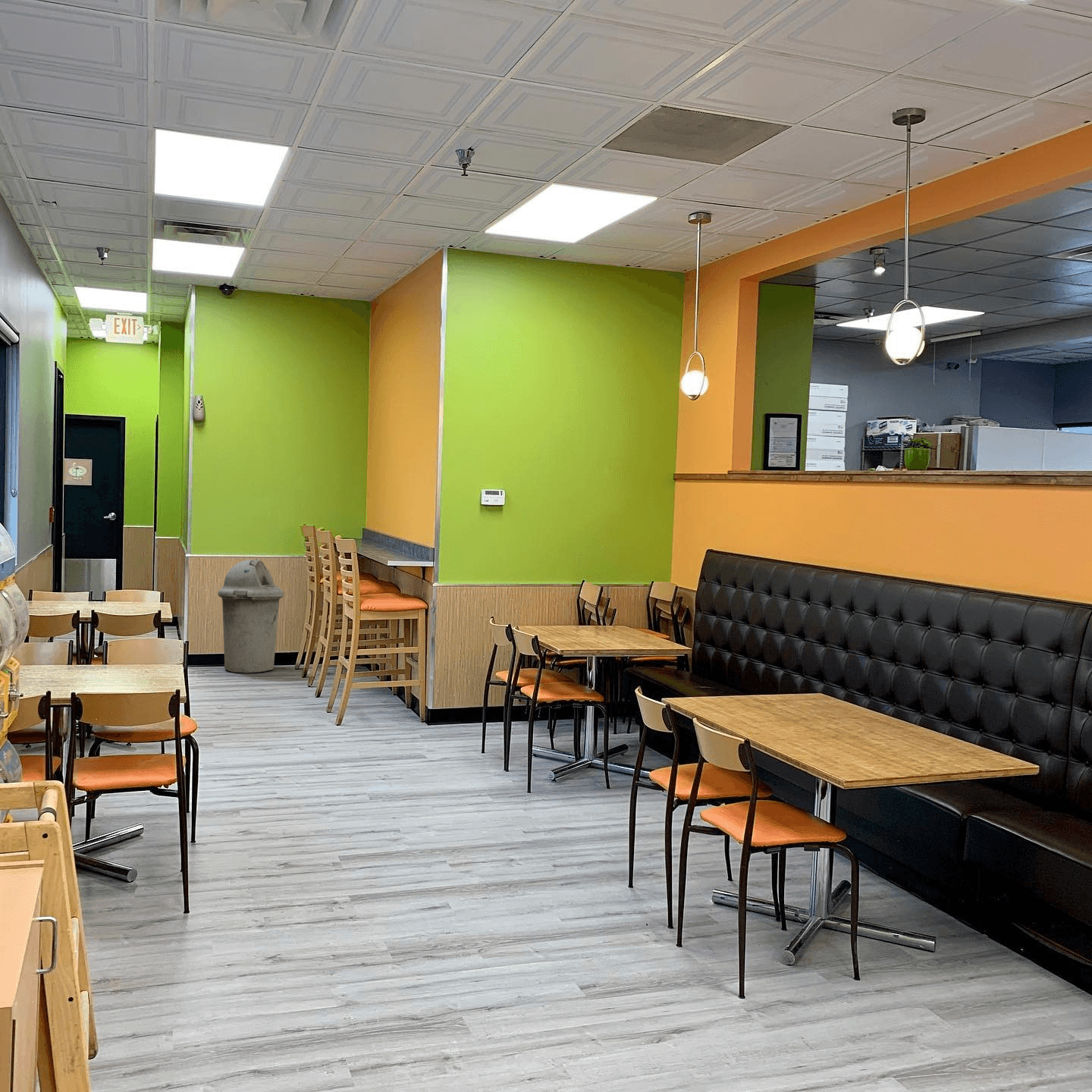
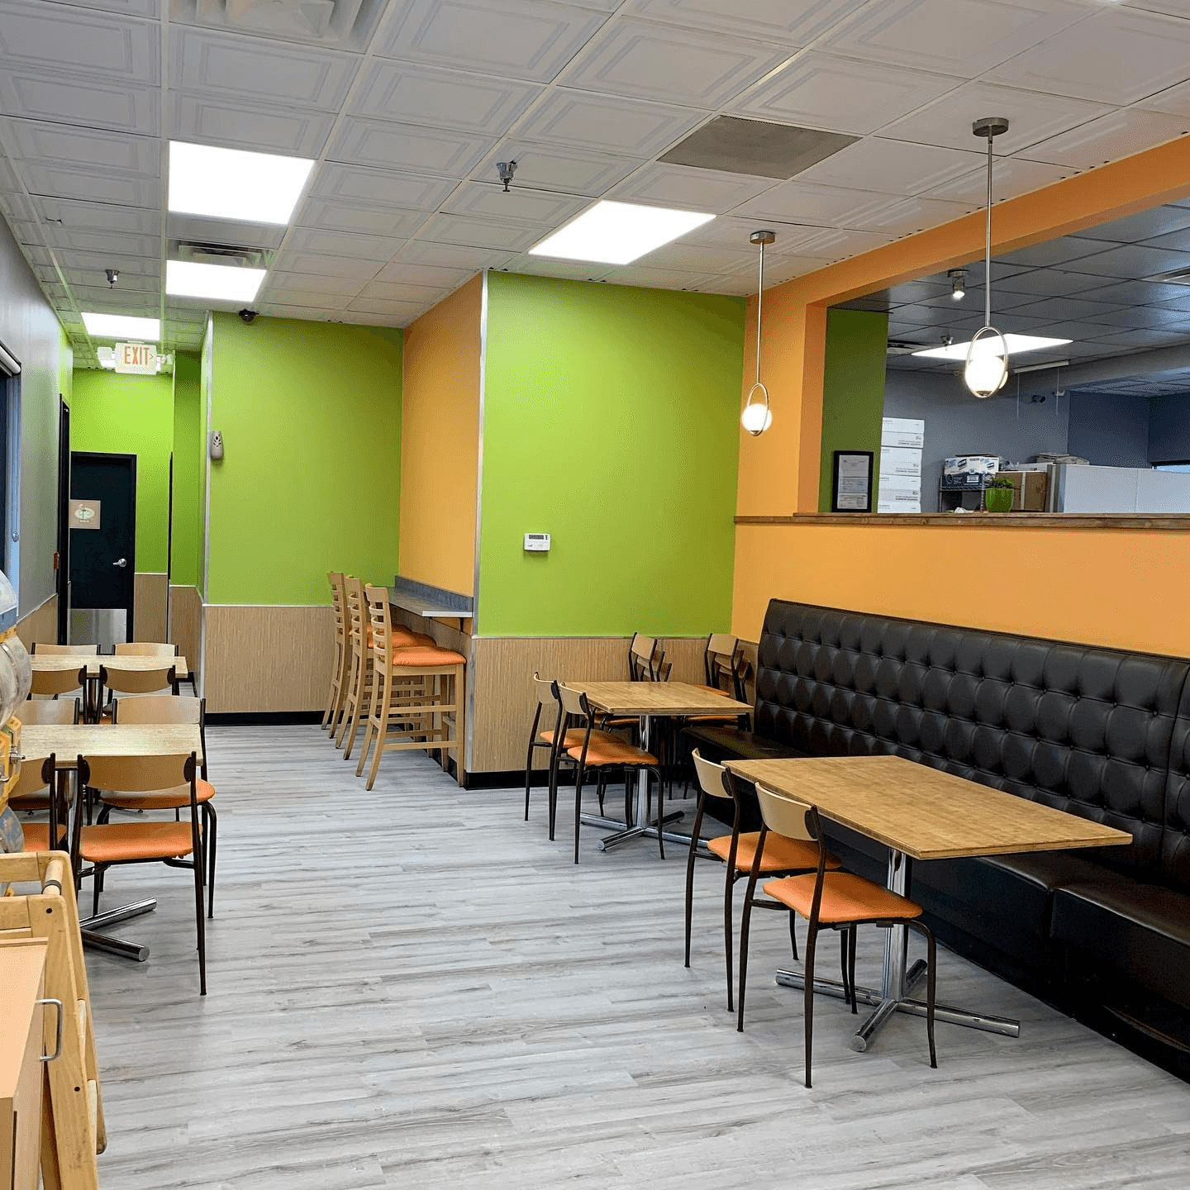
- trash can [218,558,284,673]
